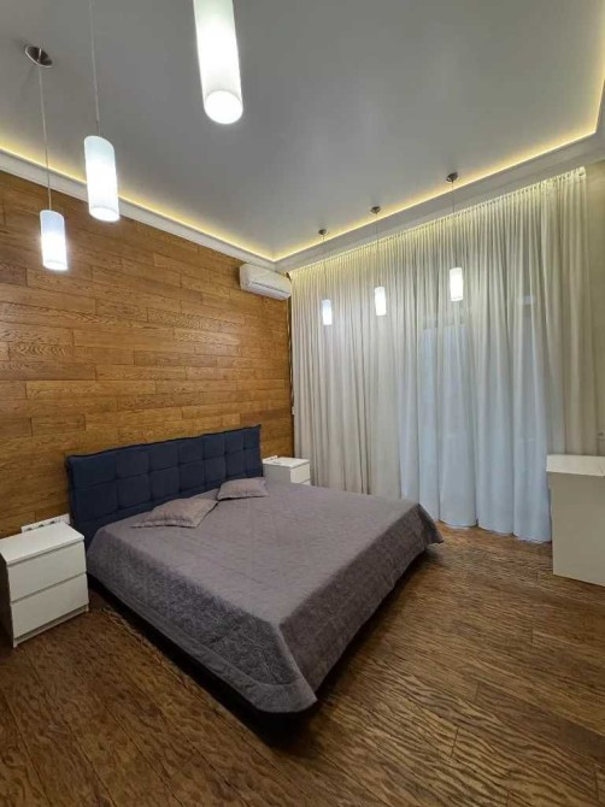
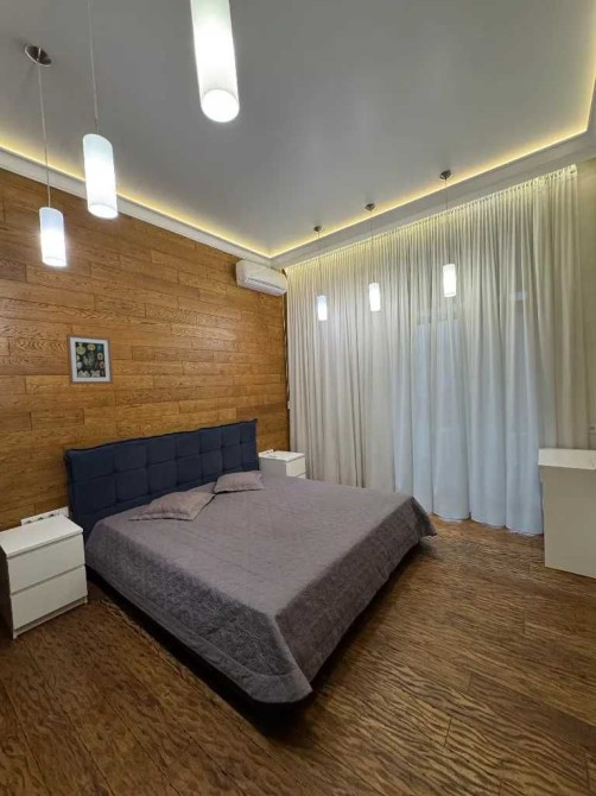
+ wall art [65,333,115,386]
